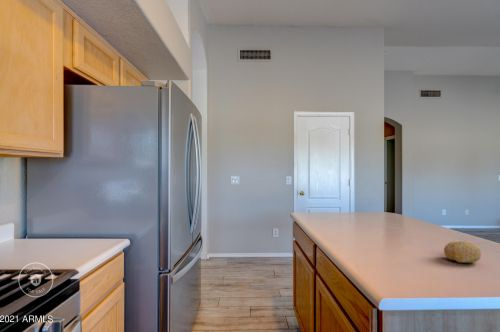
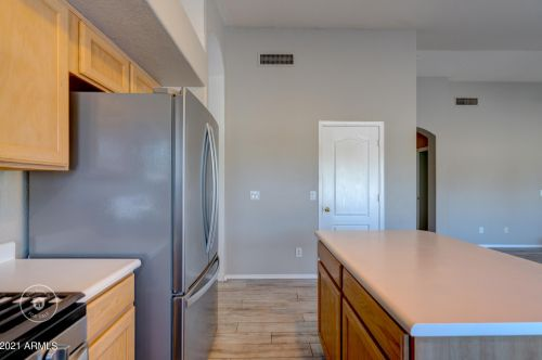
- fruit [443,241,482,264]
